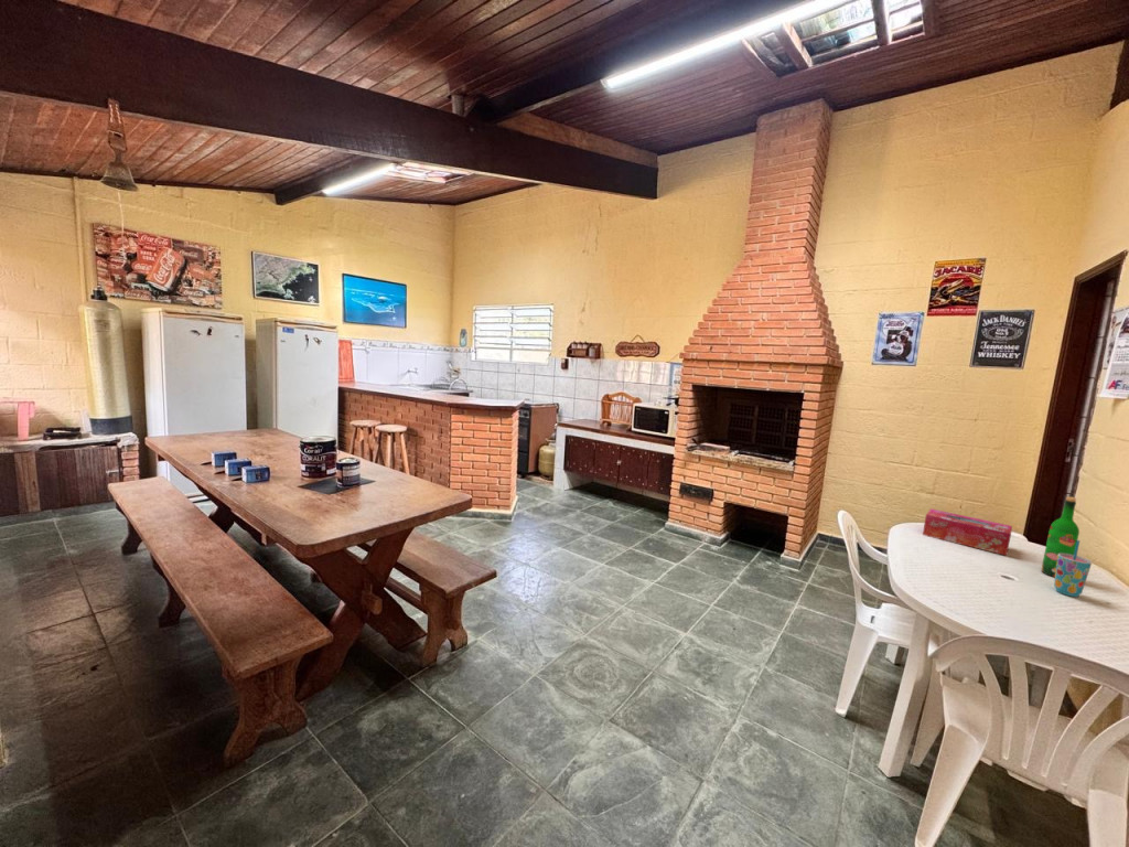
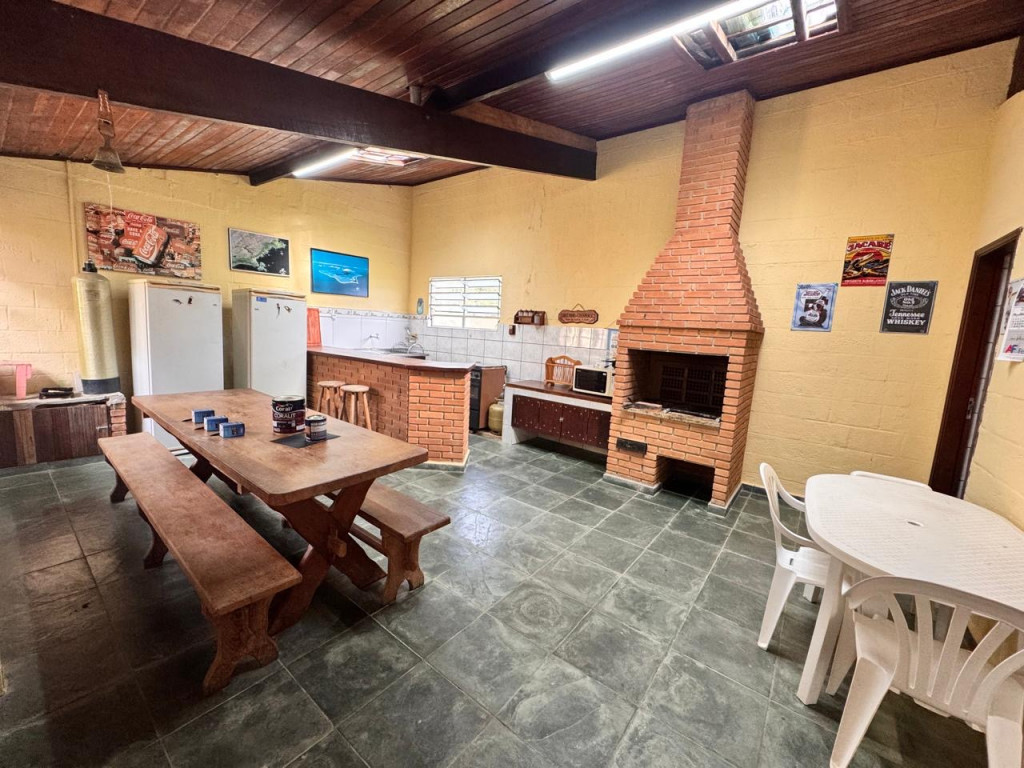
- cup [1053,539,1093,598]
- wine bottle [1040,495,1080,578]
- tissue box [922,507,1013,557]
